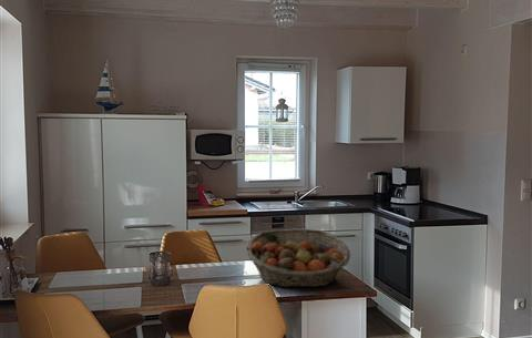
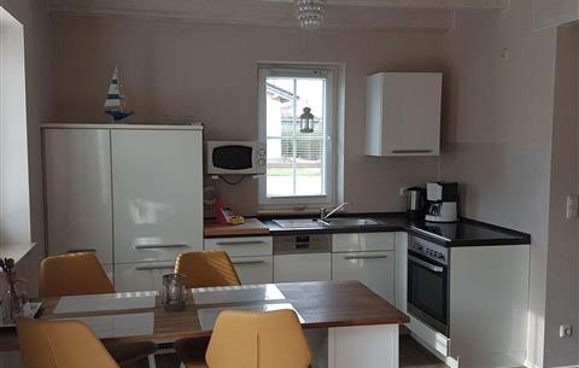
- fruit basket [245,228,351,288]
